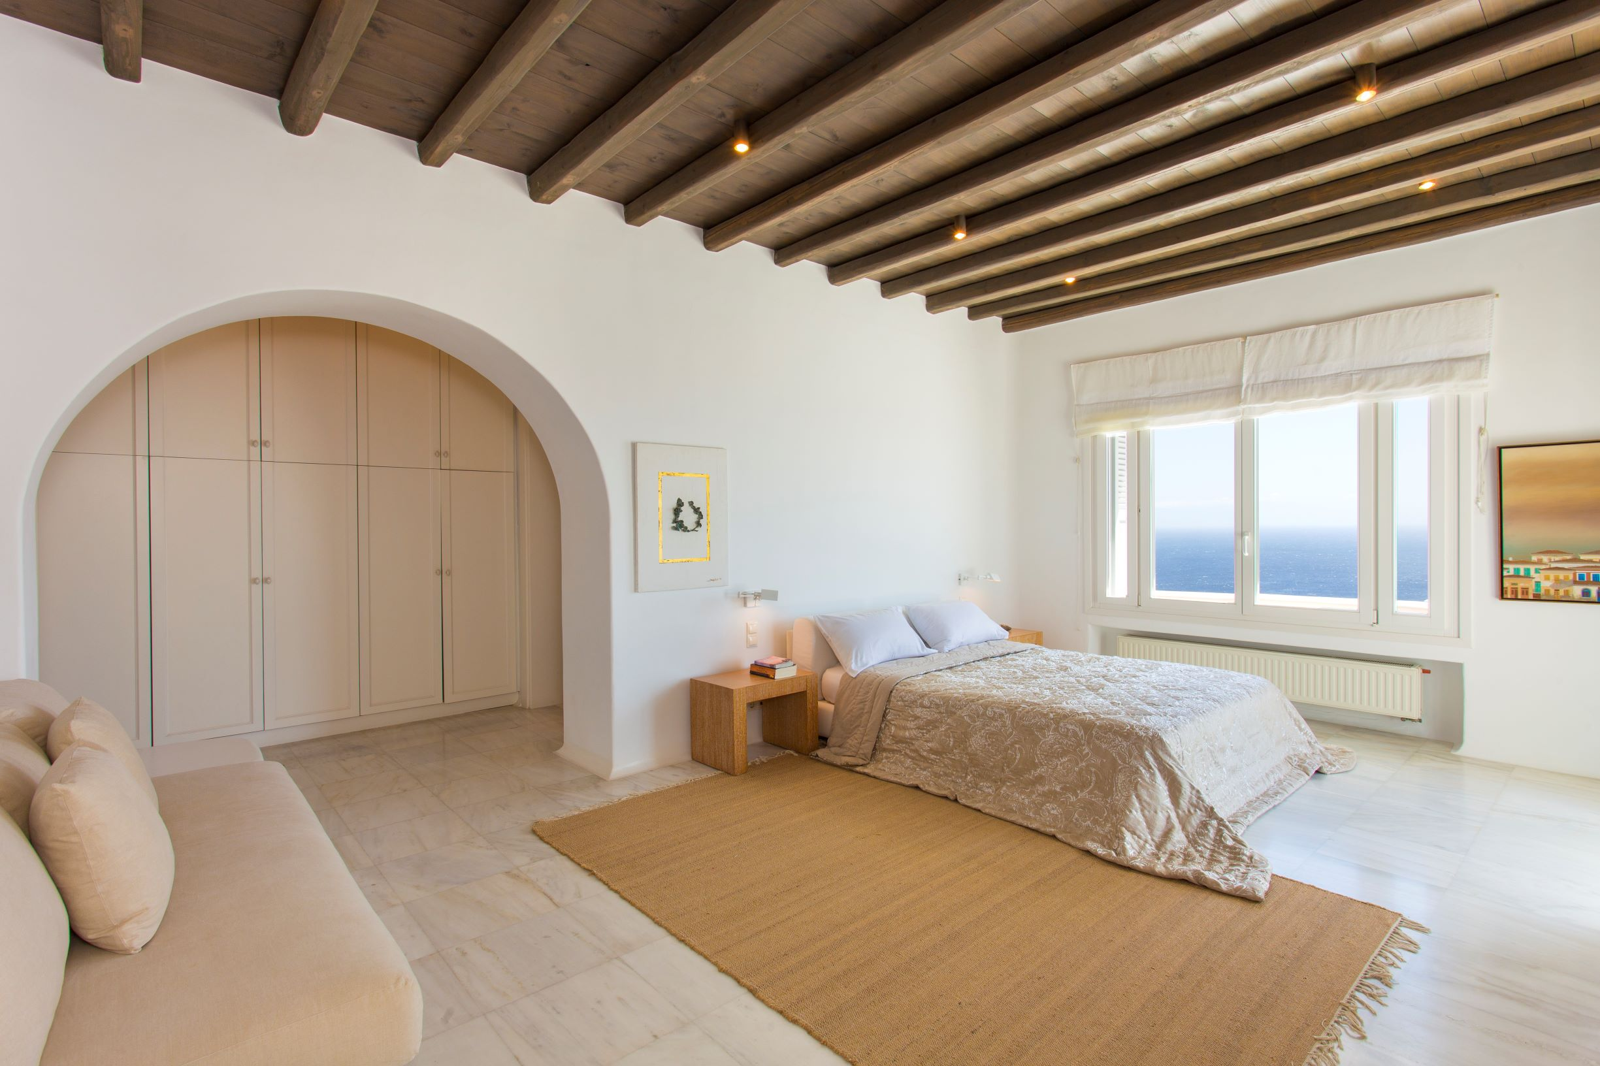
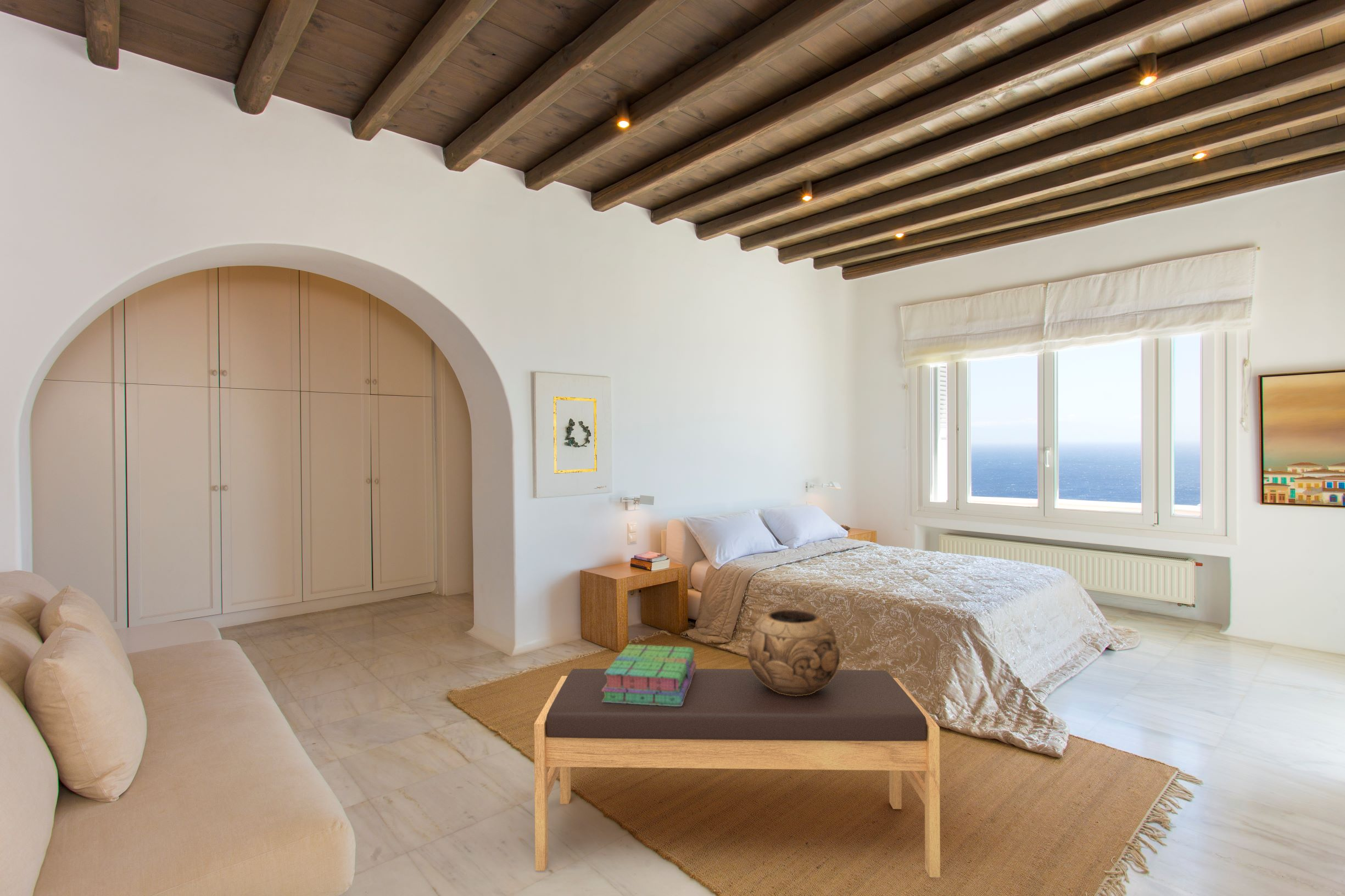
+ stack of books [602,644,696,706]
+ decorative bowl [746,609,841,696]
+ bench [534,668,941,878]
